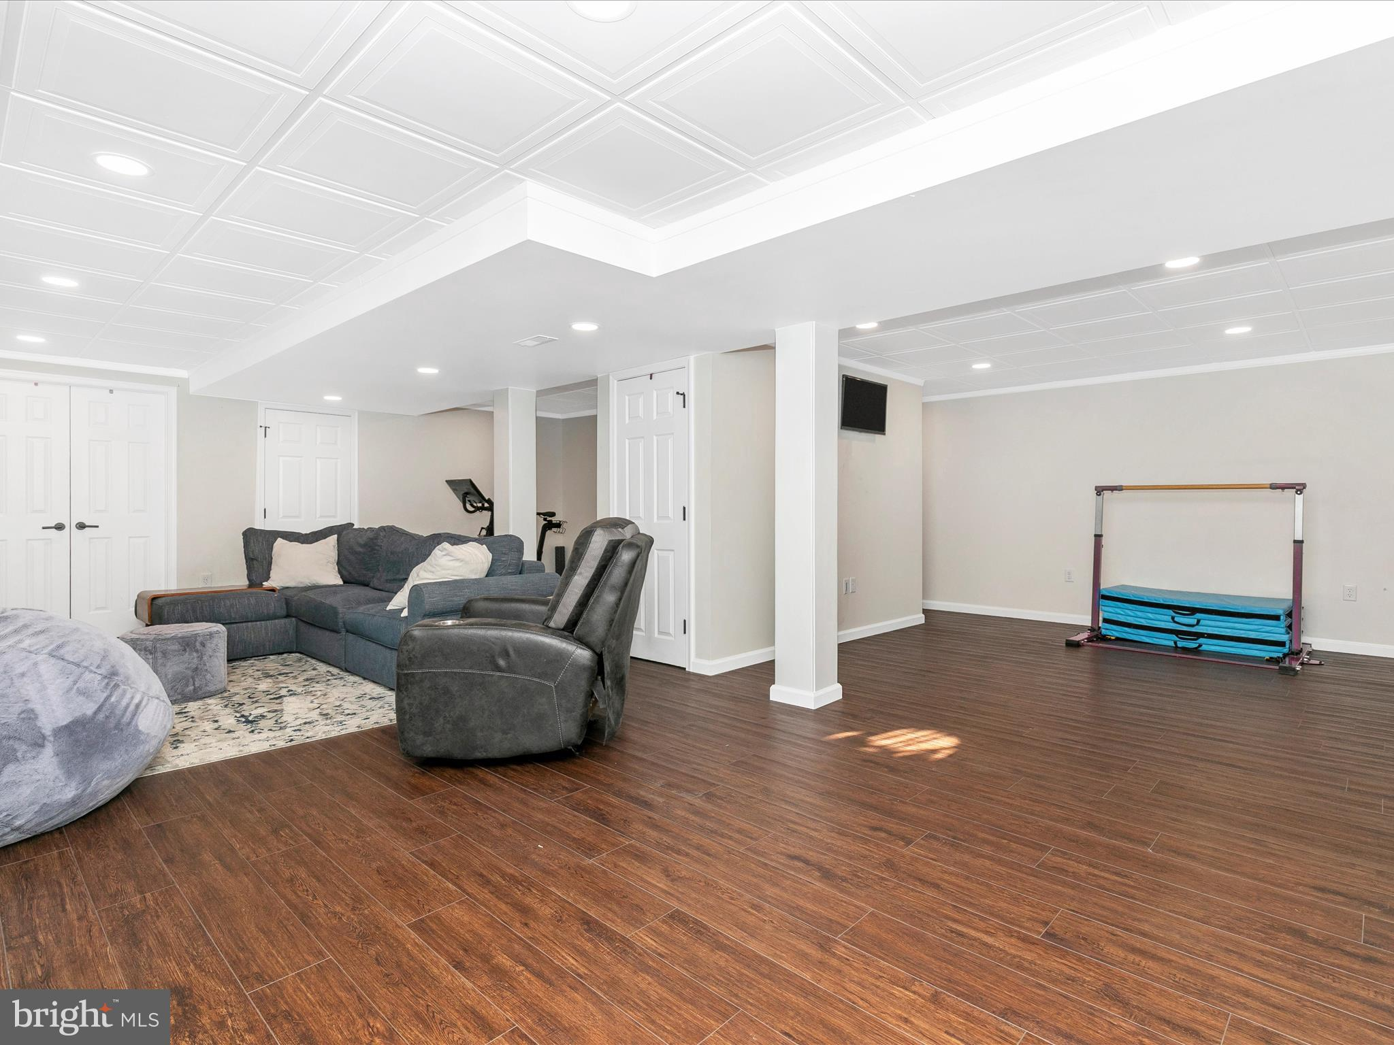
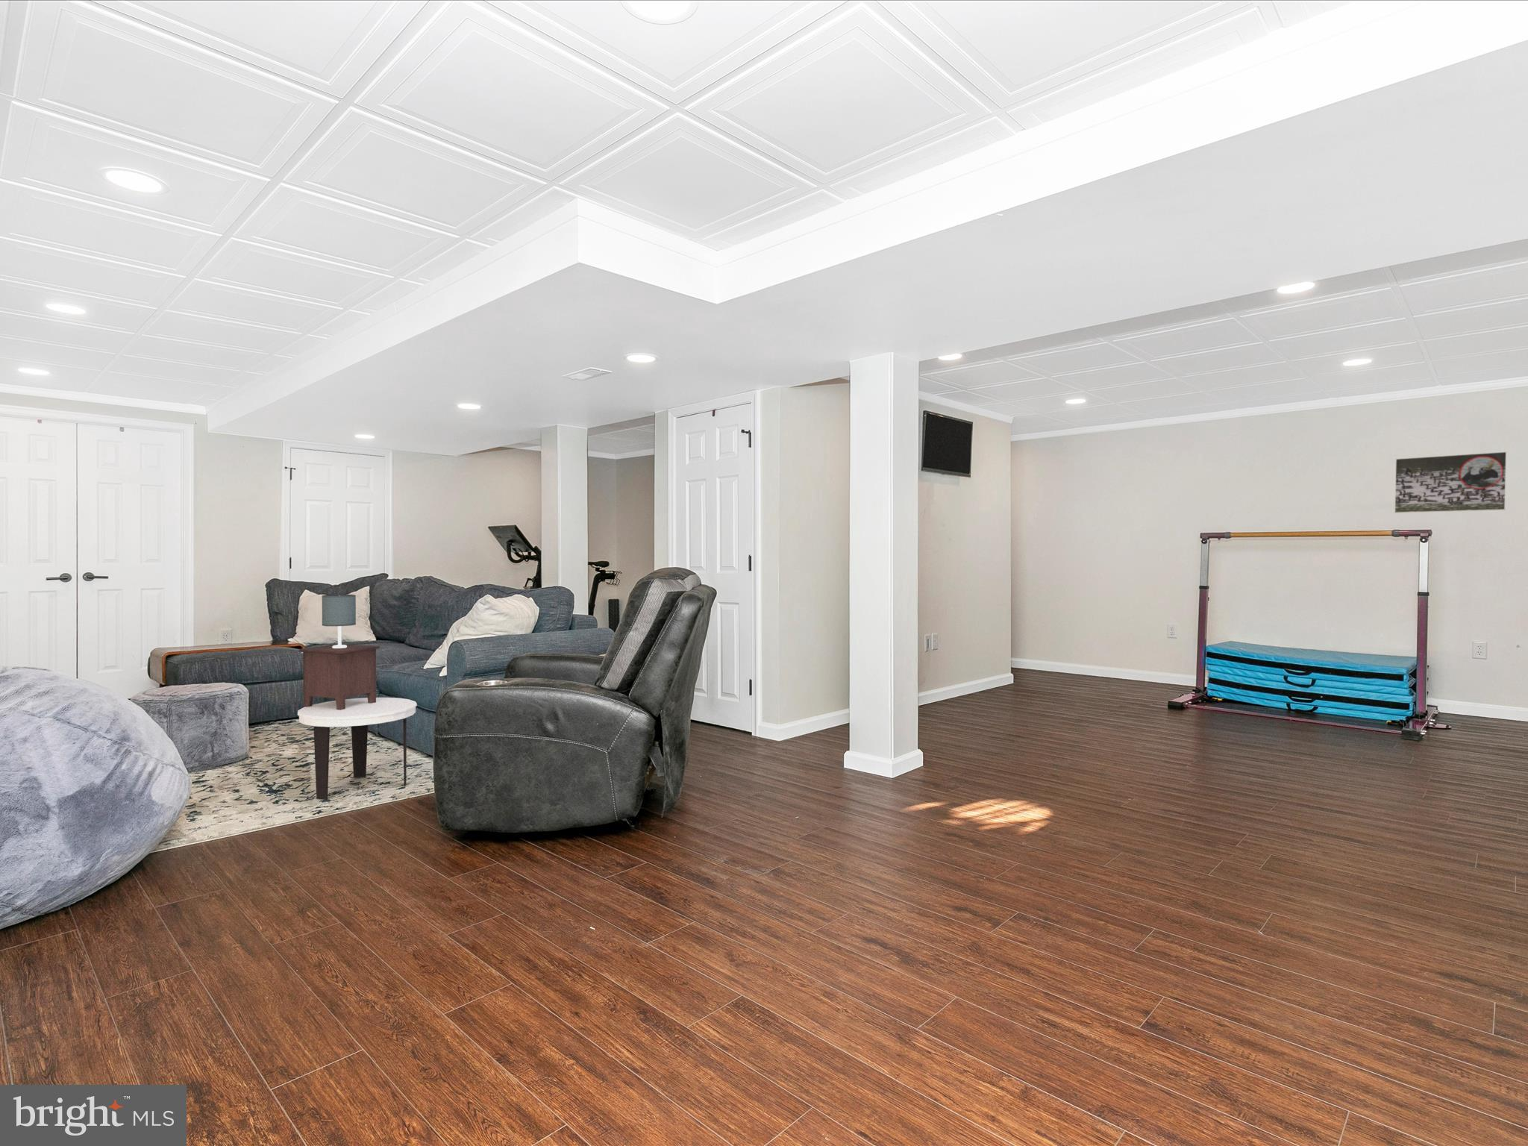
+ table lamp [298,593,380,710]
+ side table [297,697,417,801]
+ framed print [1393,450,1508,514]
